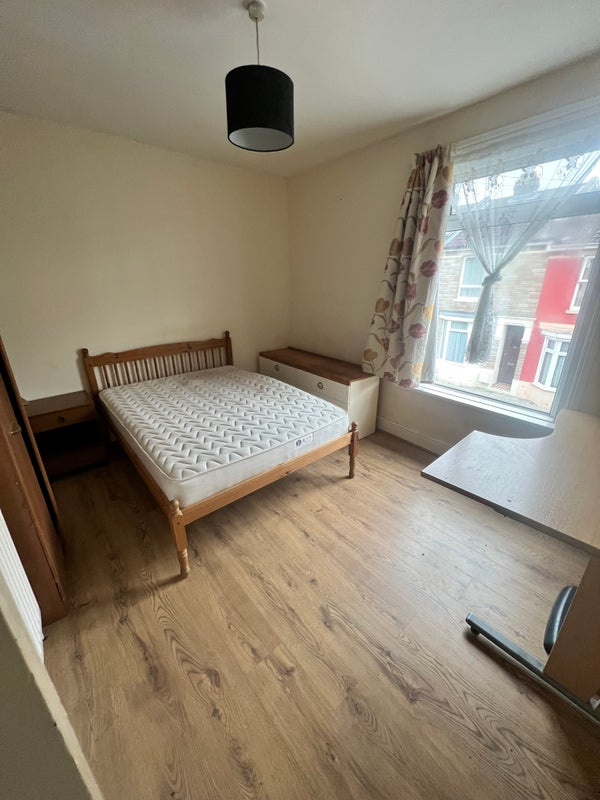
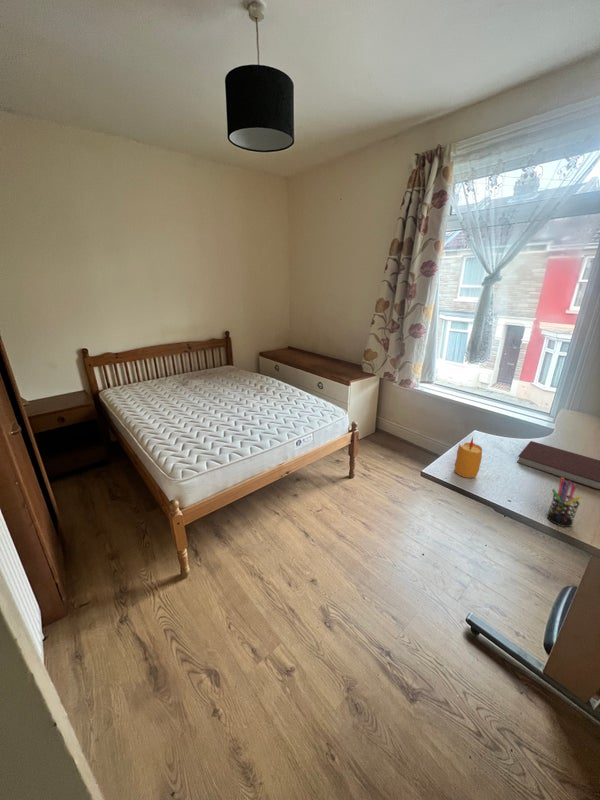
+ candle [454,436,483,479]
+ pen holder [546,477,582,528]
+ notebook [516,440,600,491]
